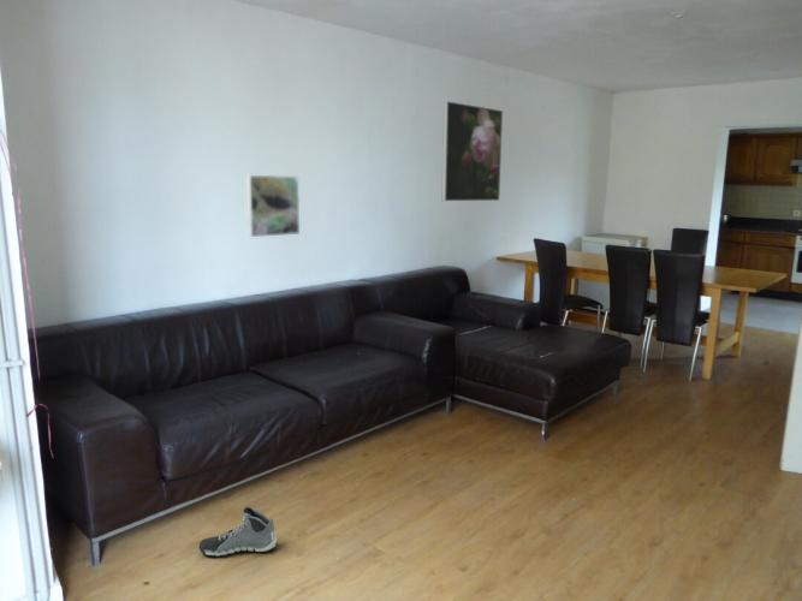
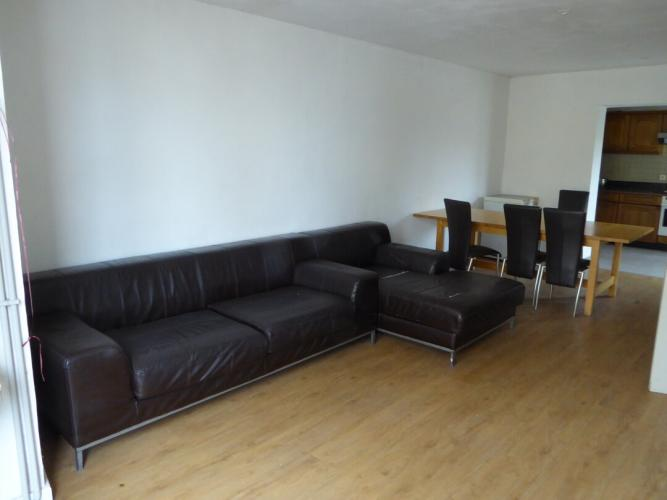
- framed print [441,100,504,202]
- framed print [245,174,301,238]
- sneaker [198,506,278,558]
